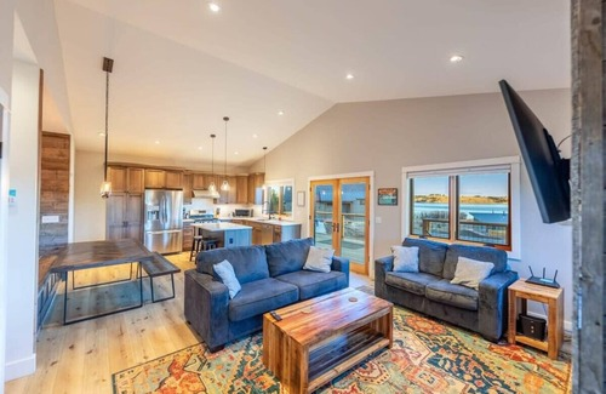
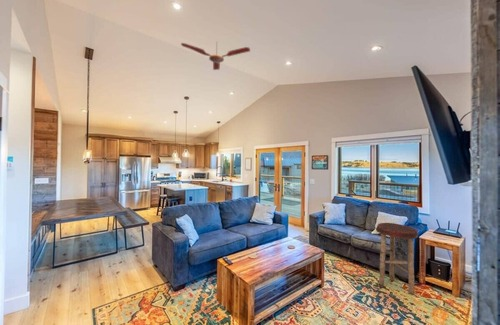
+ ceiling fan [180,40,251,71]
+ stool [375,222,419,295]
